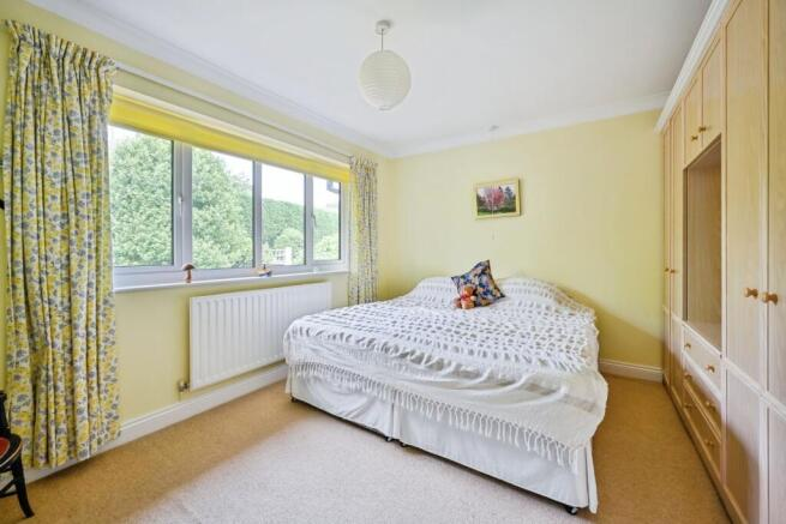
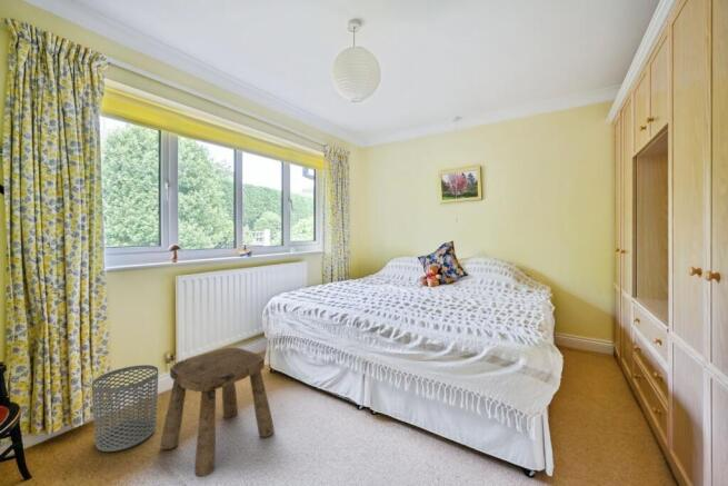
+ stool [159,346,276,478]
+ waste bin [90,364,159,453]
